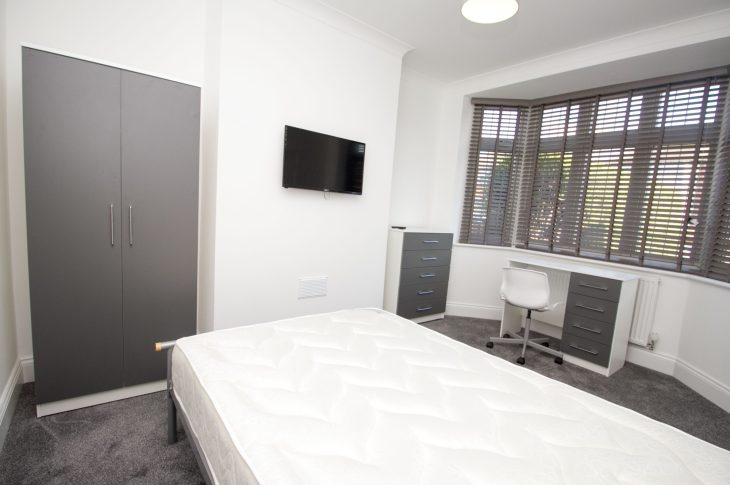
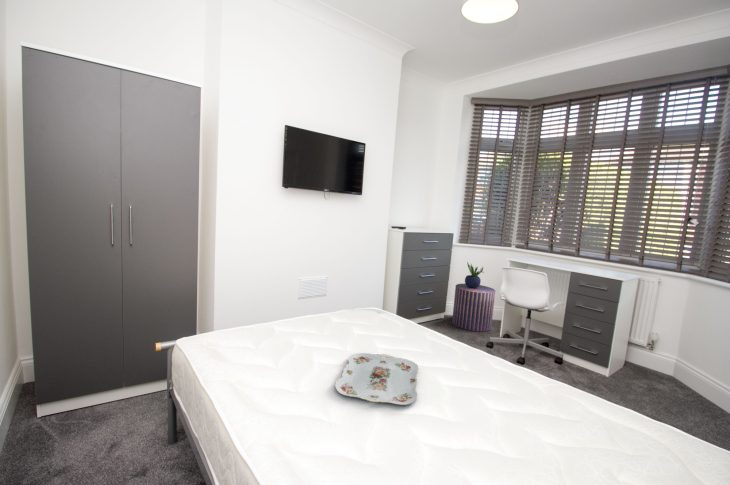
+ serving tray [334,352,419,406]
+ potted plant [464,261,485,288]
+ stool [451,283,496,333]
